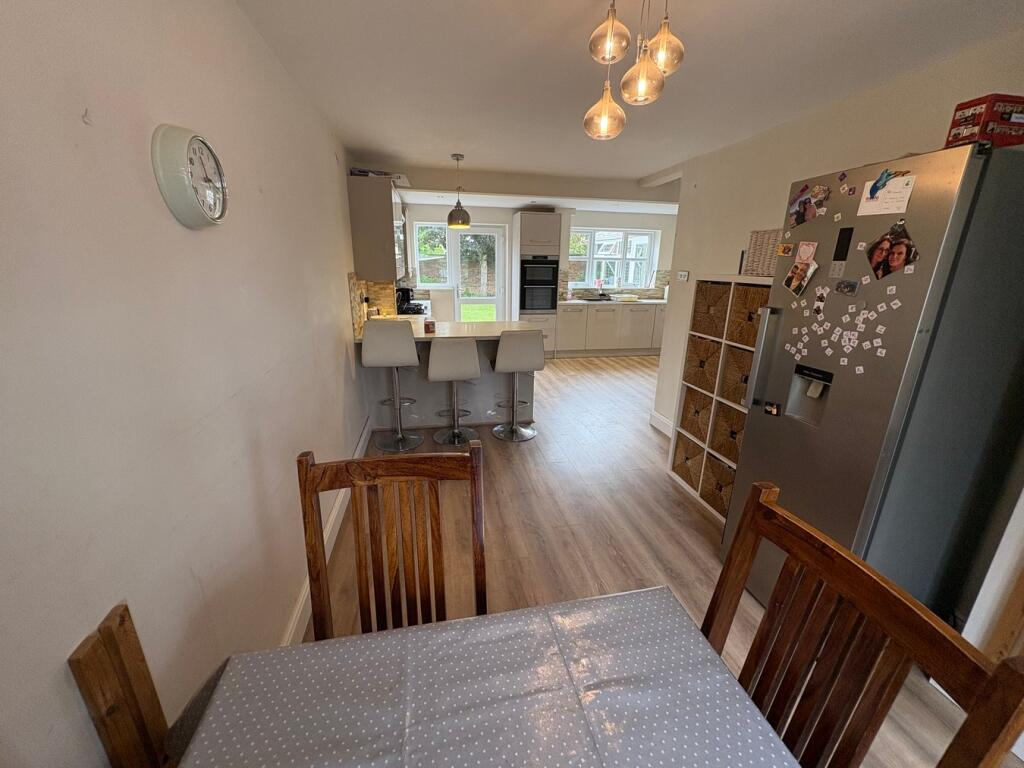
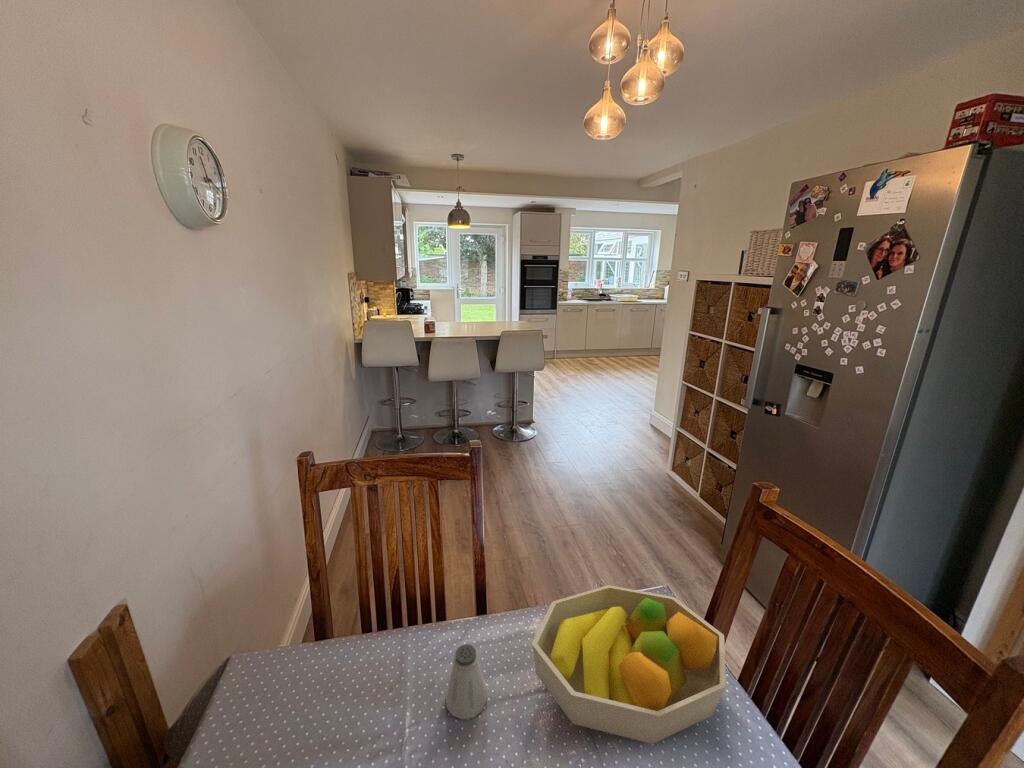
+ fruit bowl [531,584,727,745]
+ saltshaker [445,643,488,721]
